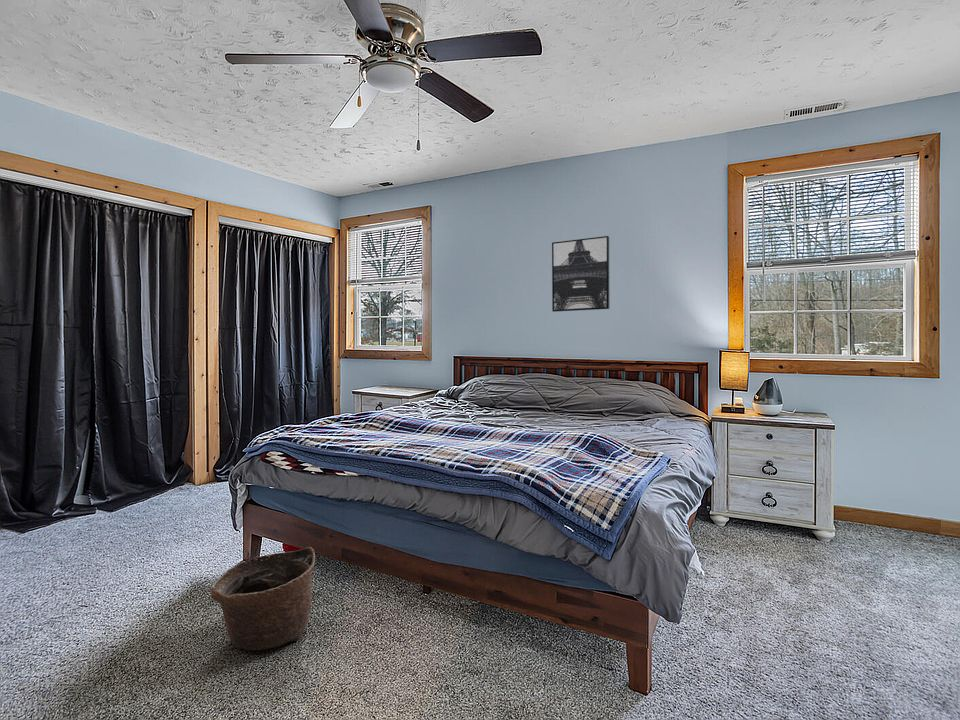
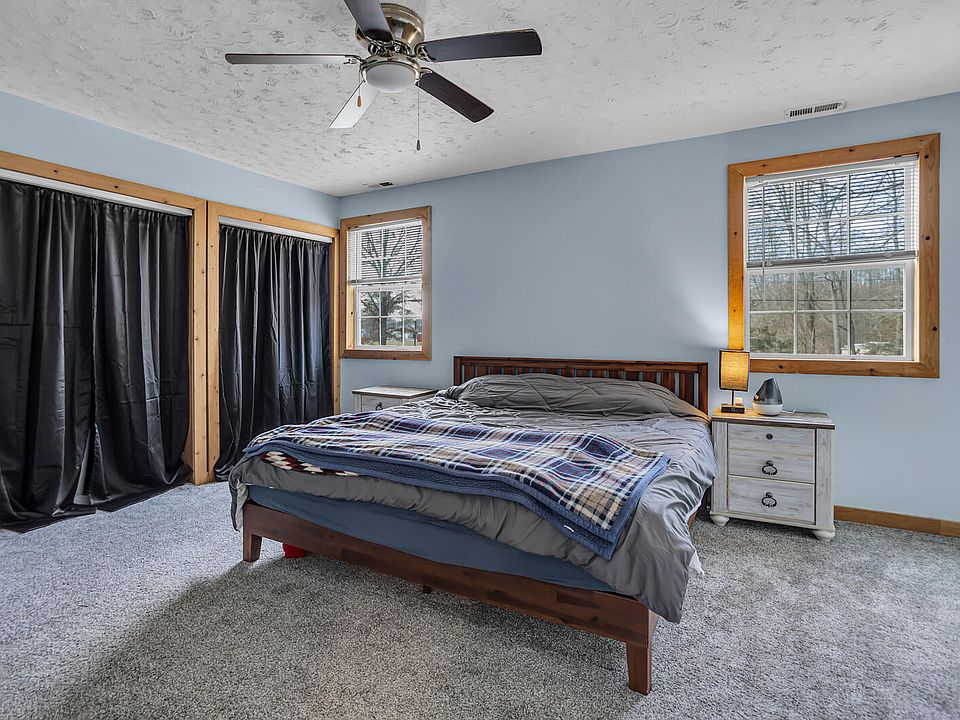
- basket [210,546,316,651]
- wall art [551,235,610,313]
